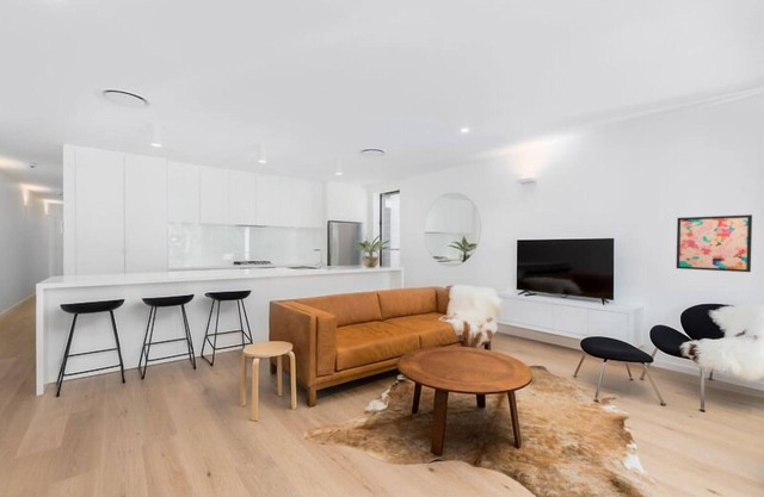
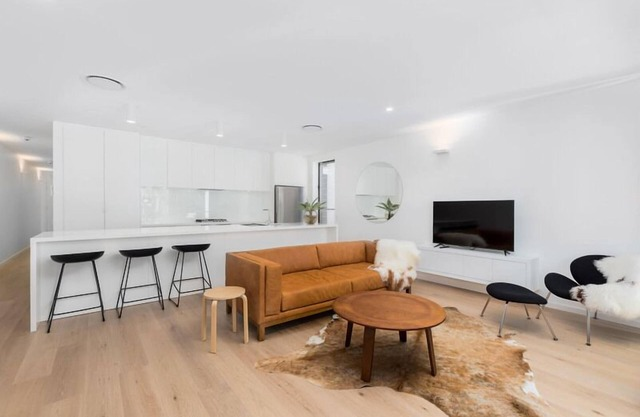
- wall art [676,213,753,273]
